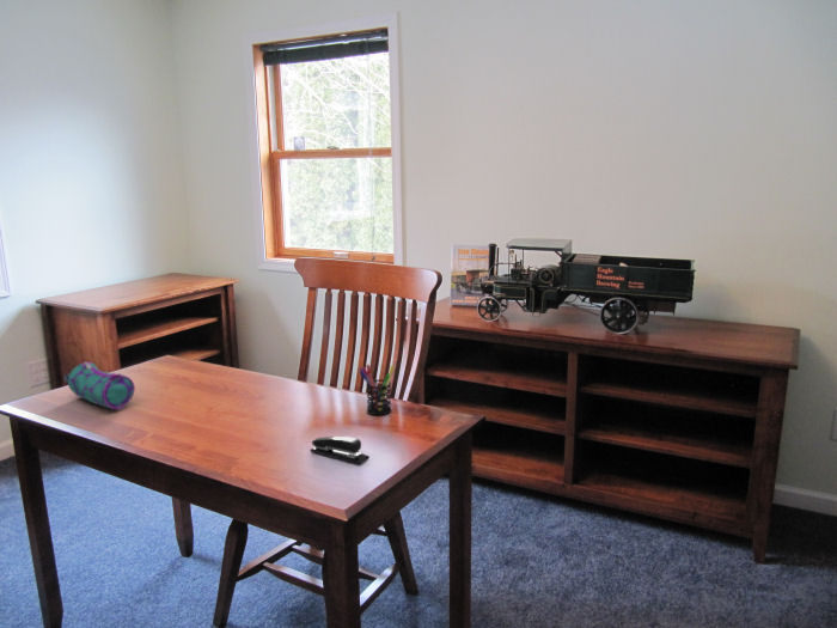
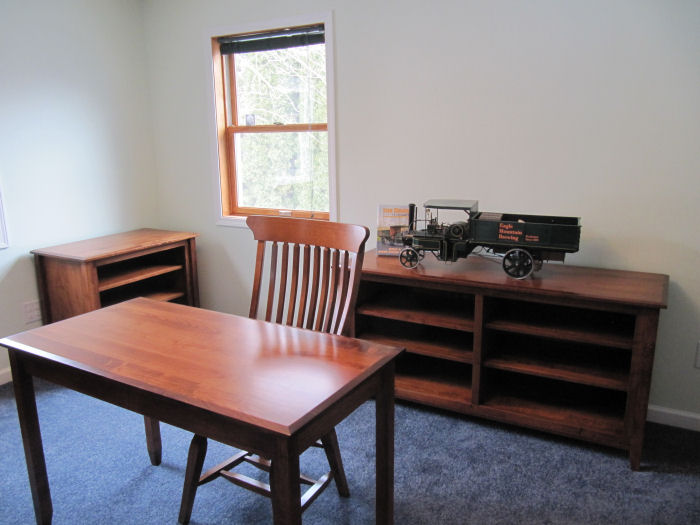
- pencil case [63,360,136,410]
- pen holder [358,364,396,416]
- stapler [308,435,371,465]
